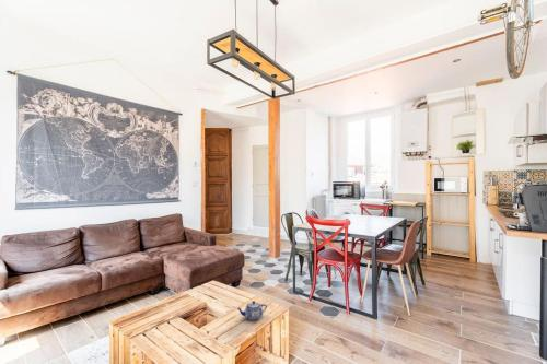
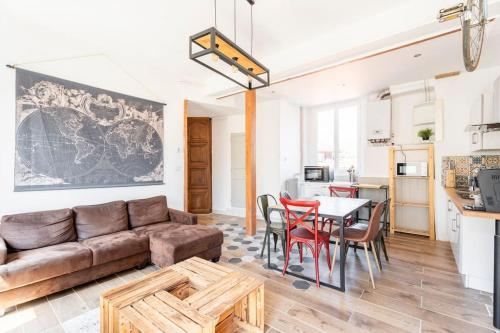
- teapot [236,300,268,321]
